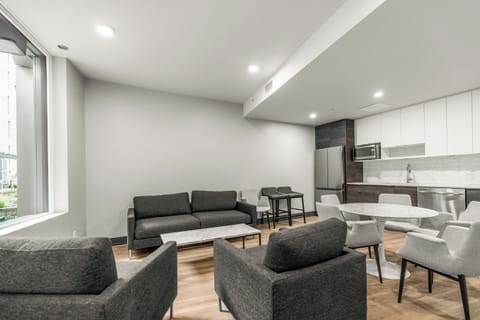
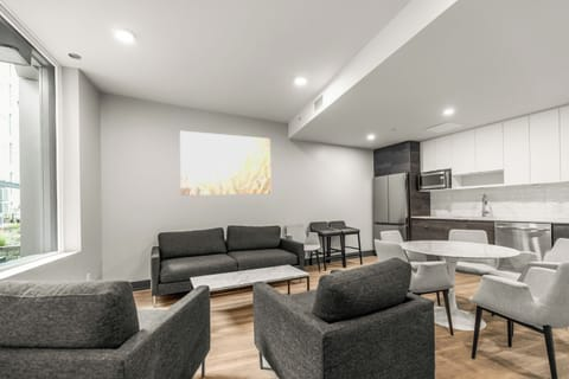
+ wall art [179,130,273,197]
